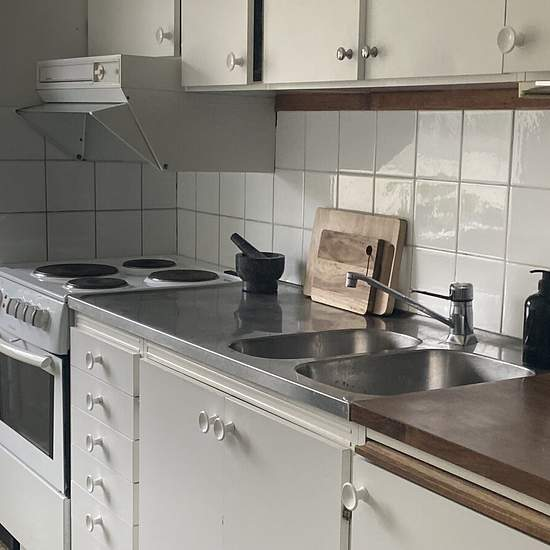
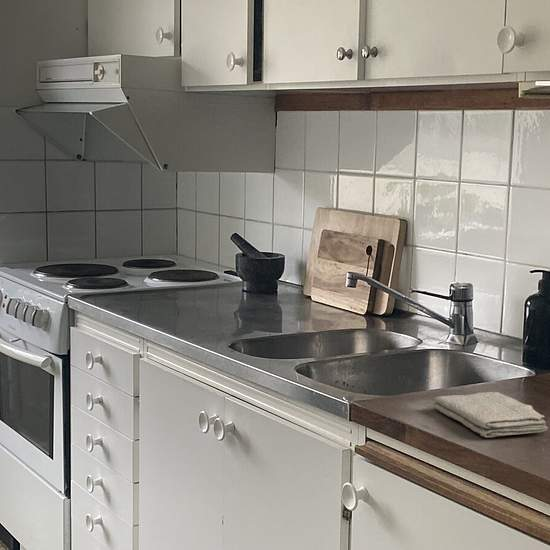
+ washcloth [432,391,549,438]
